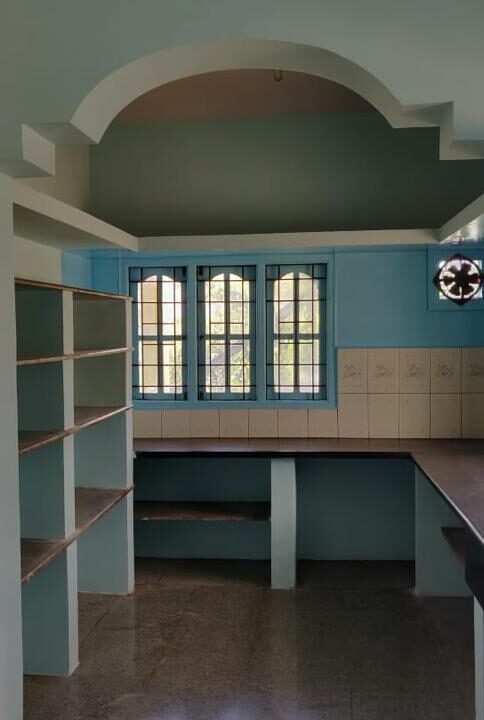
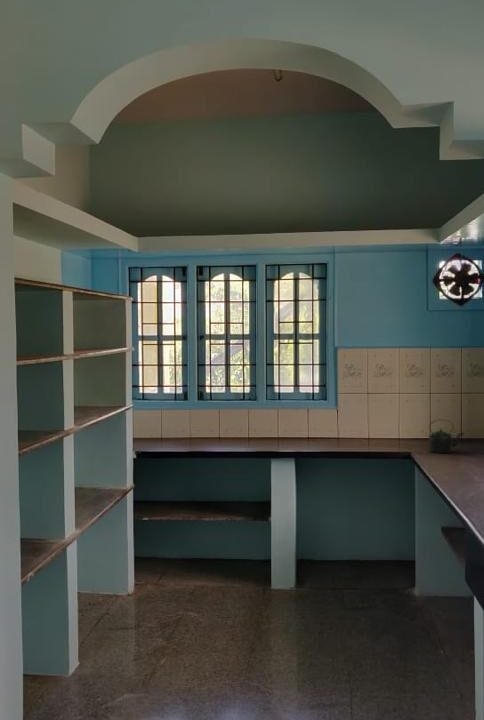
+ kettle [428,418,465,454]
